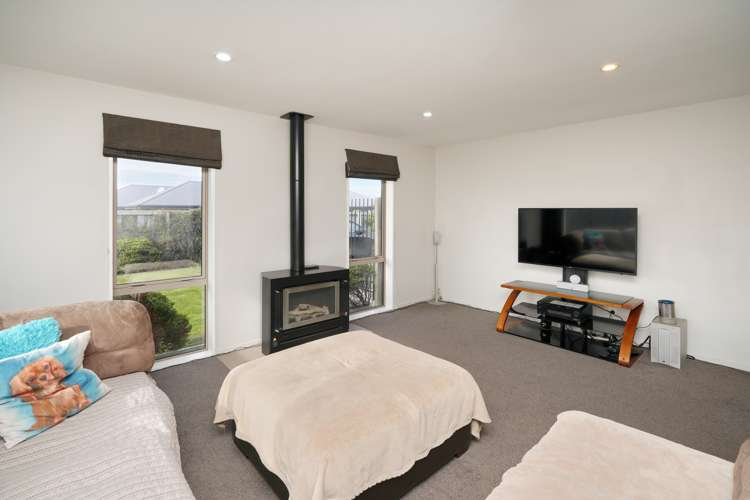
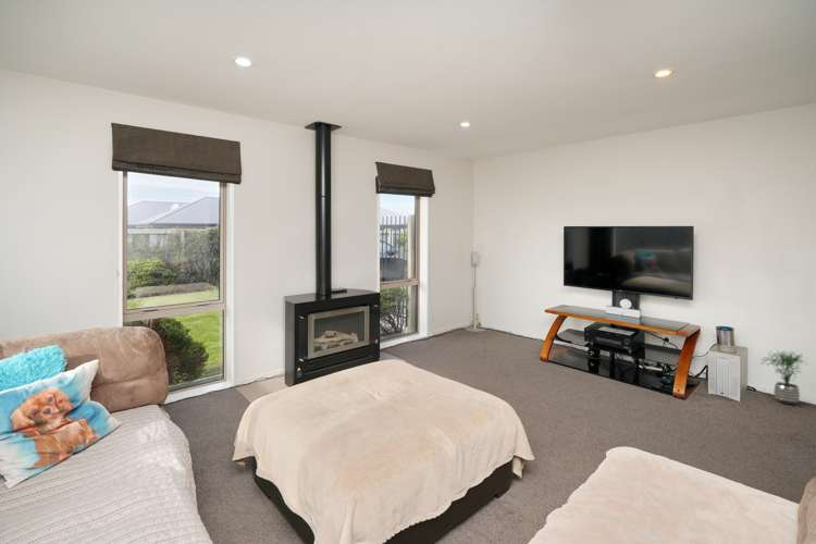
+ potted plant [762,349,808,406]
